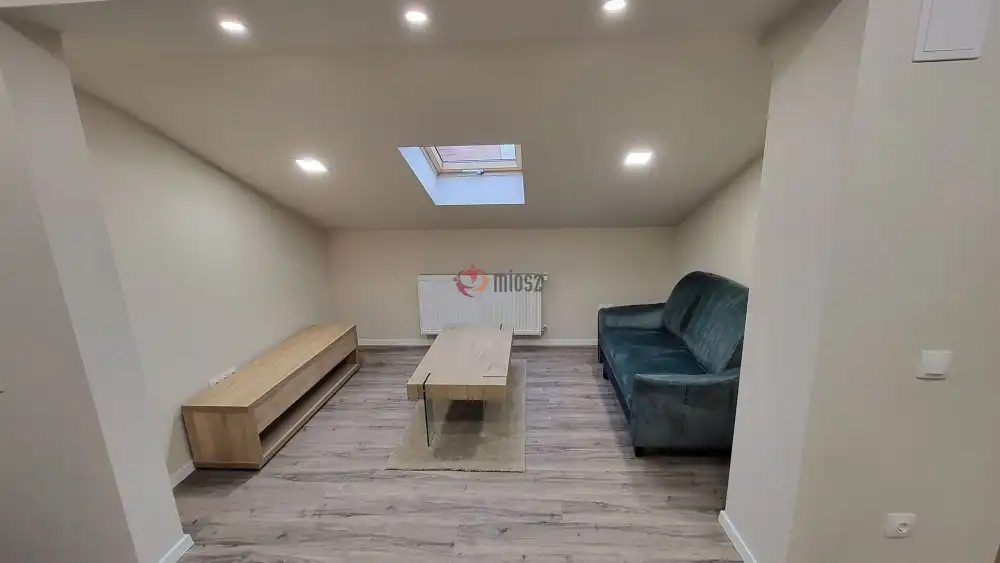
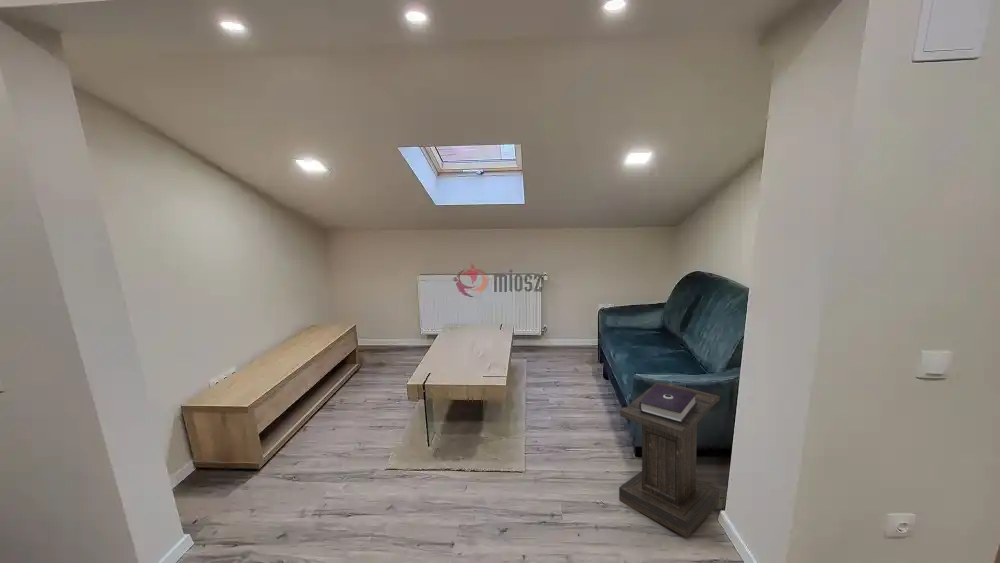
+ lectern [618,382,721,538]
